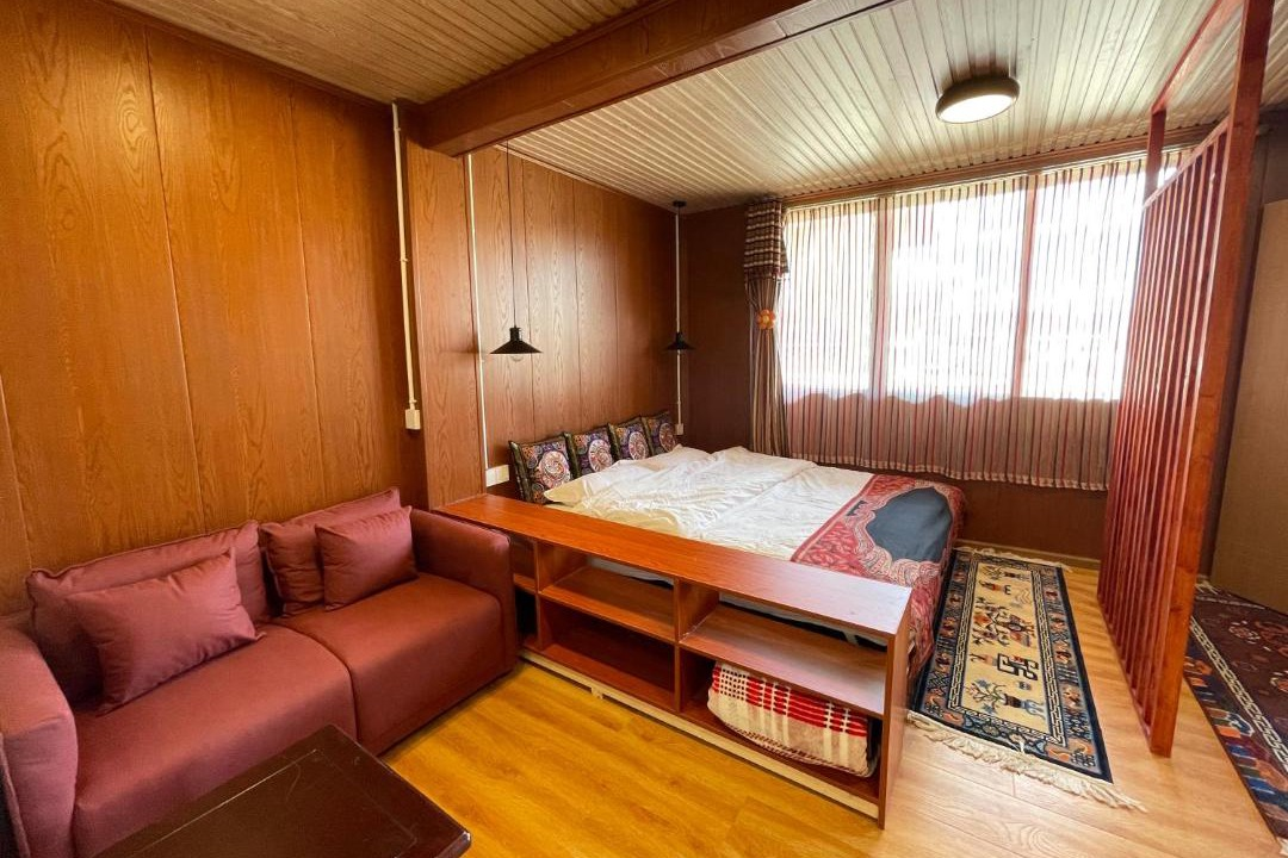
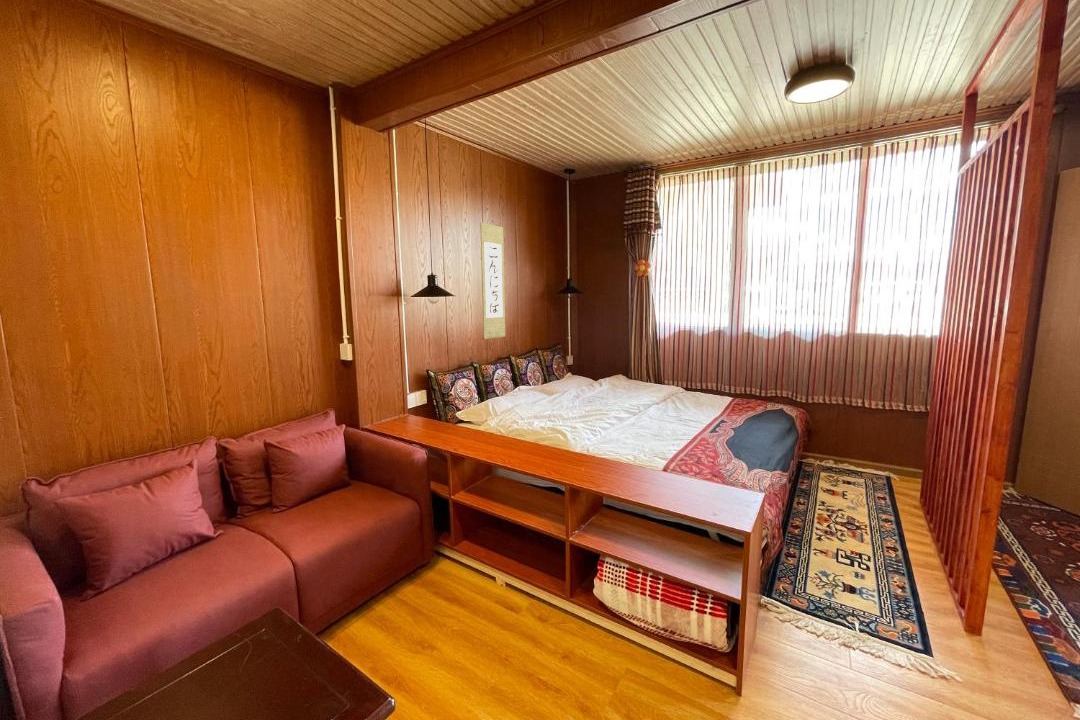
+ wall scroll [479,219,507,340]
